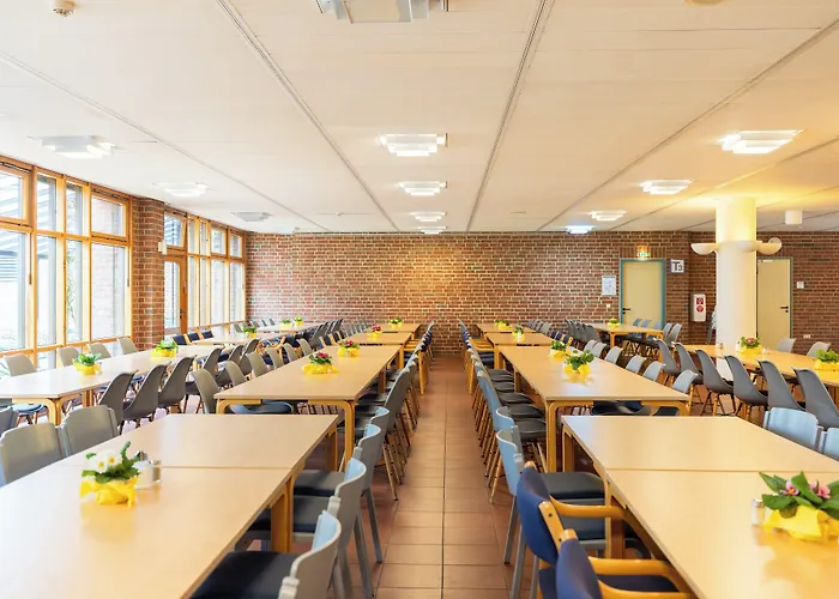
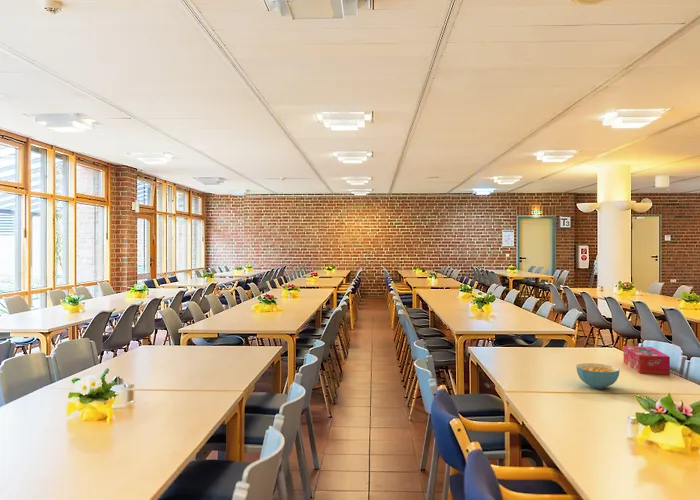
+ tissue box [623,345,671,376]
+ cereal bowl [575,362,620,390]
